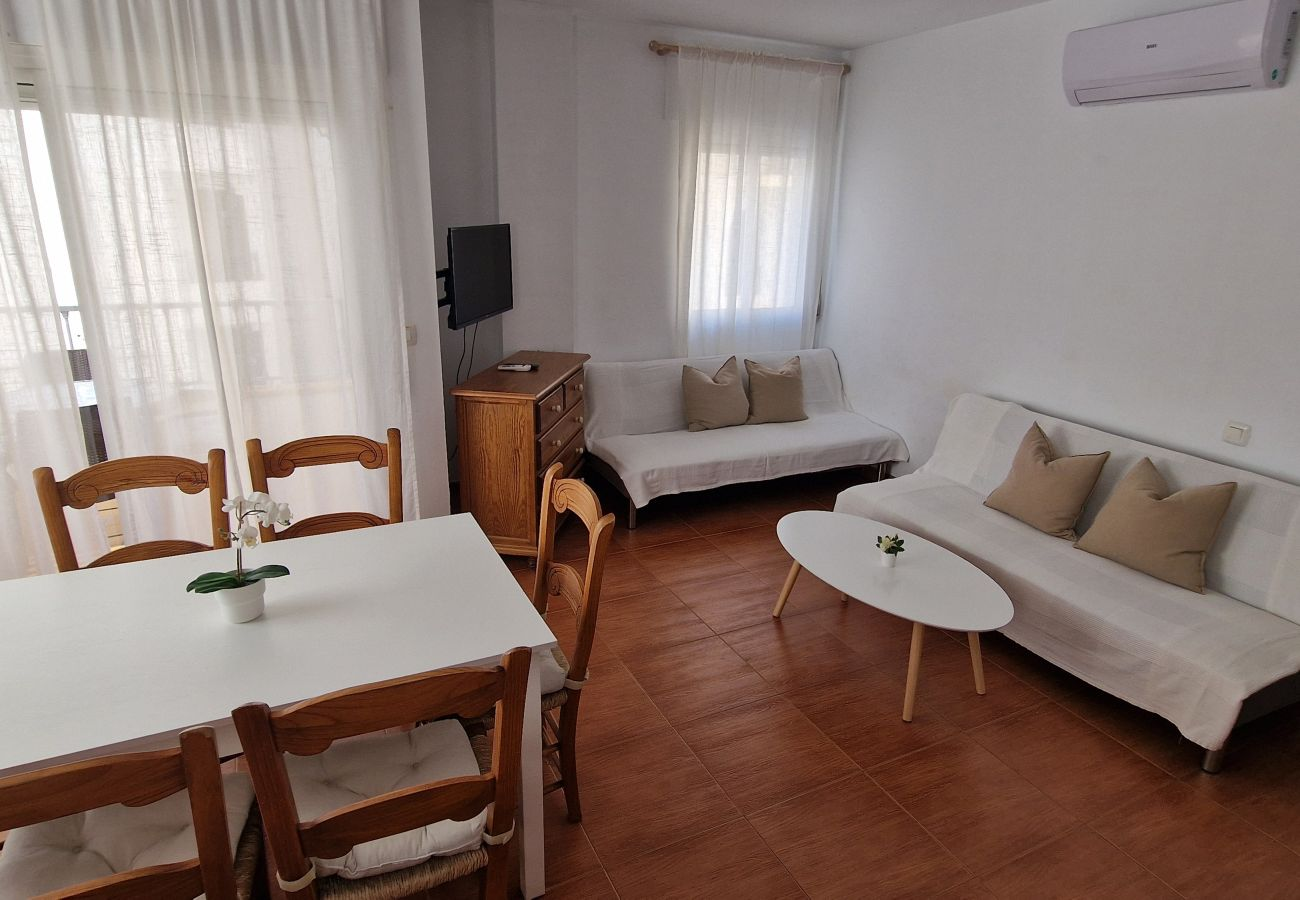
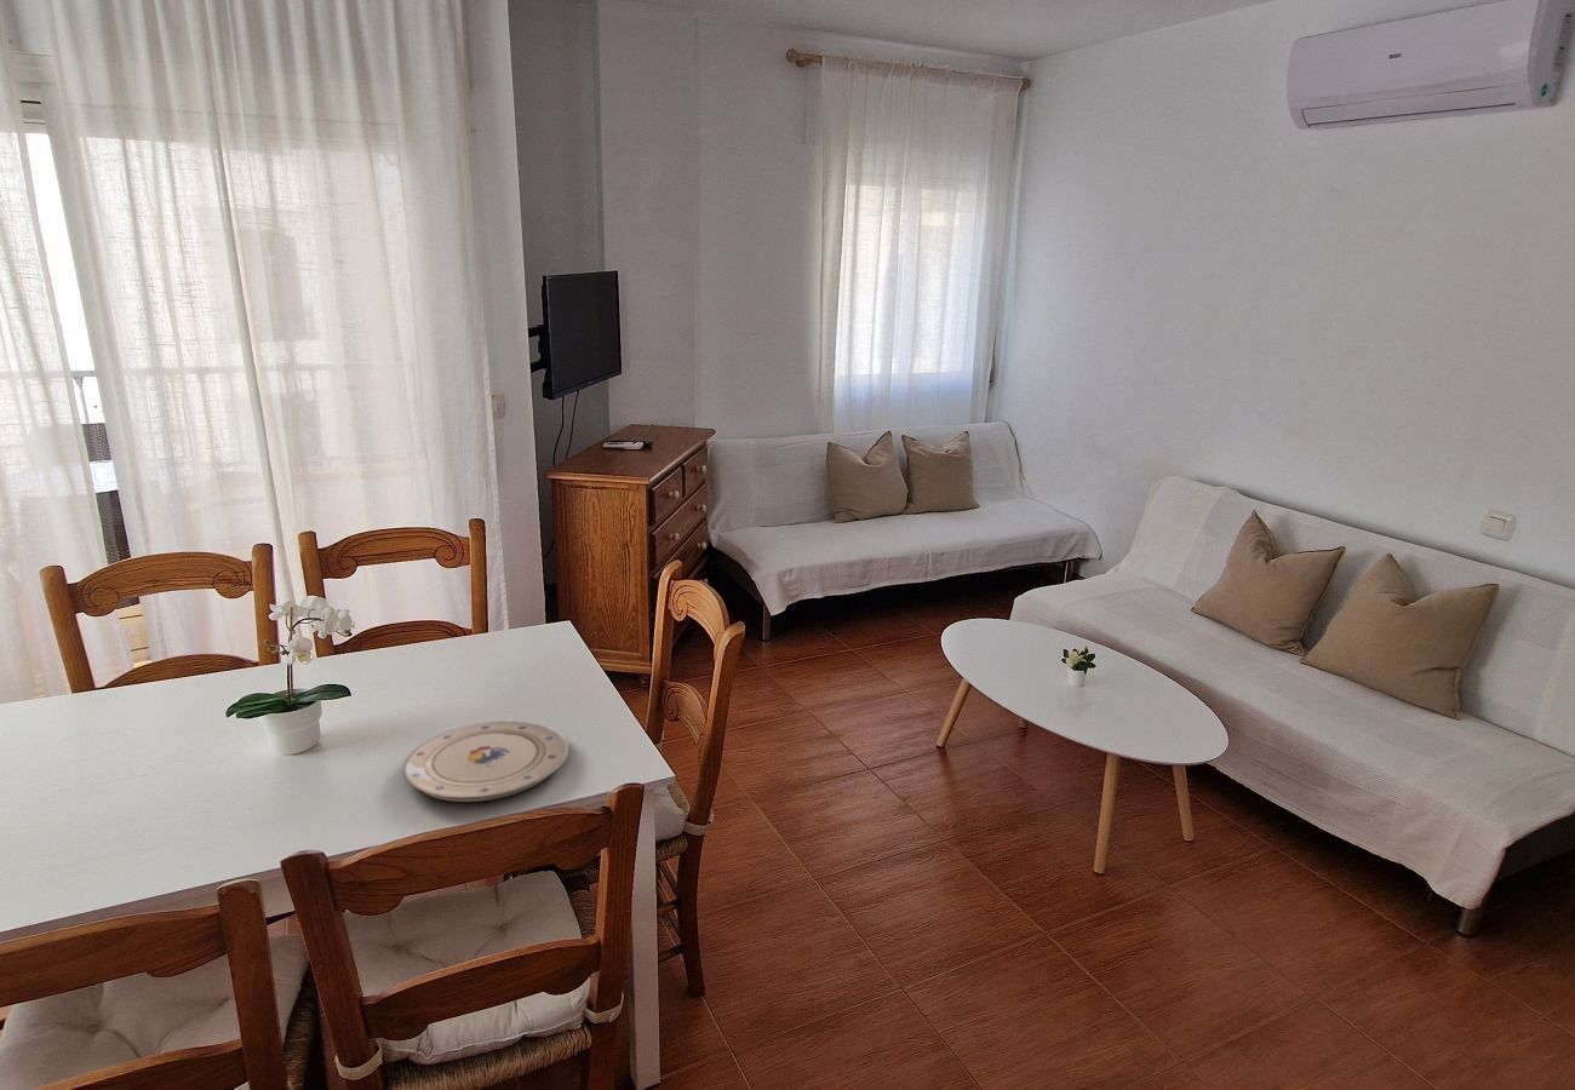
+ plate [402,719,569,803]
